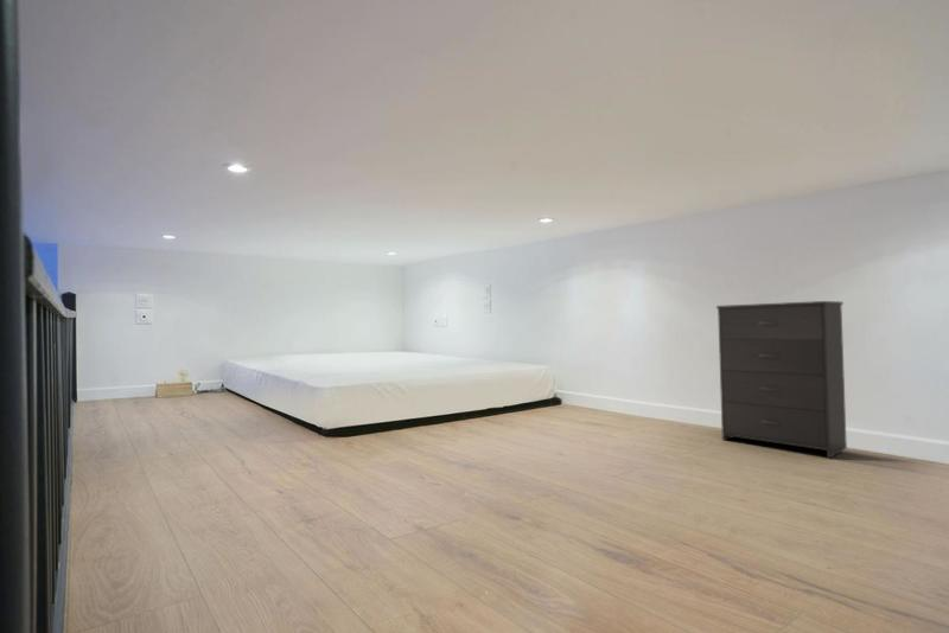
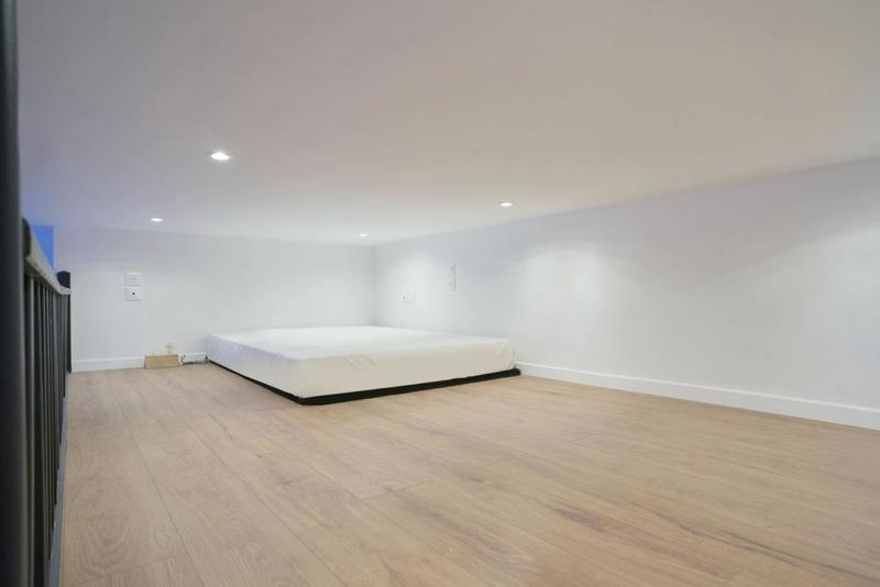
- dresser [715,300,848,459]
